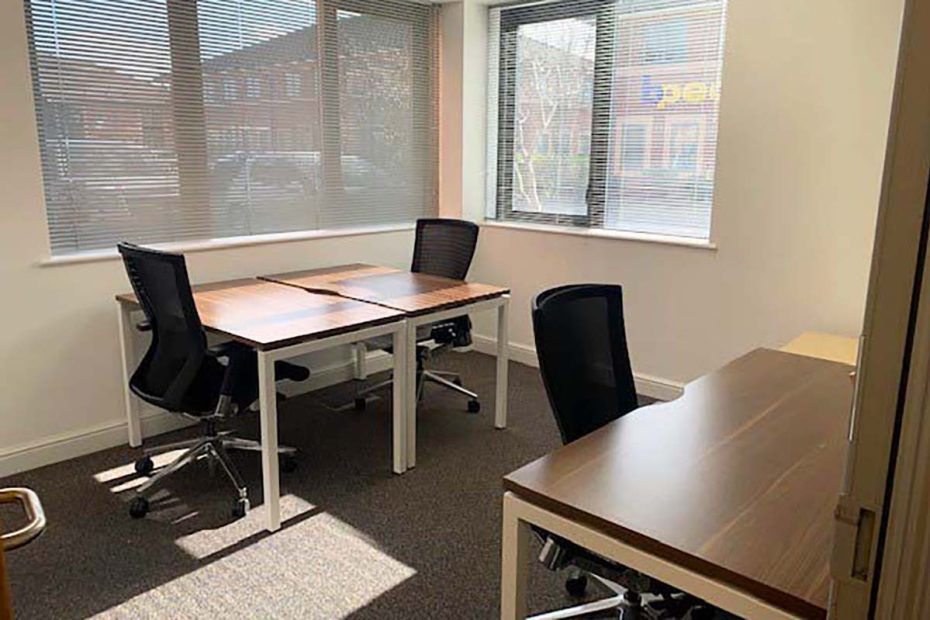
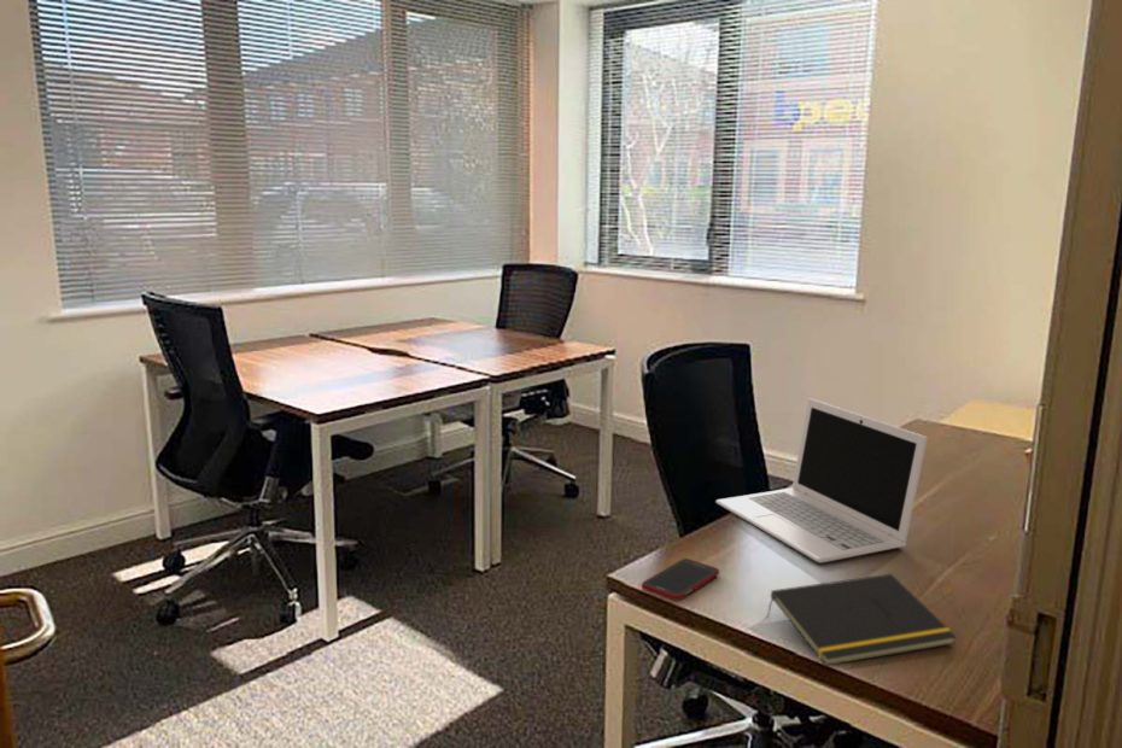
+ laptop [714,397,929,565]
+ notepad [765,573,958,667]
+ cell phone [641,557,720,602]
